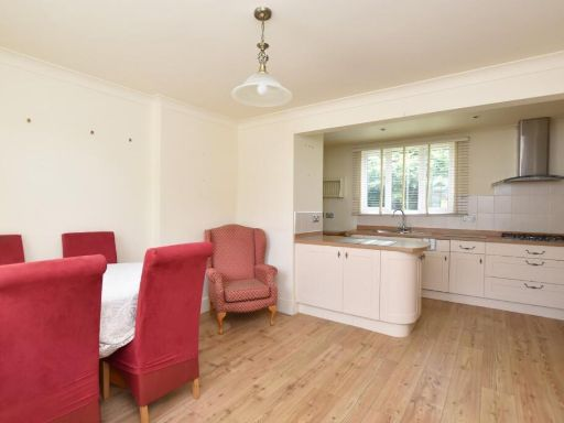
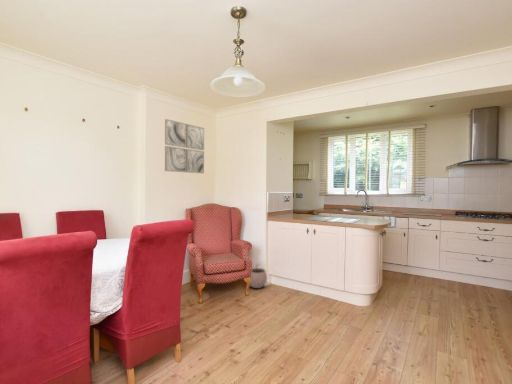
+ plant pot [249,262,268,289]
+ wall art [164,118,205,174]
